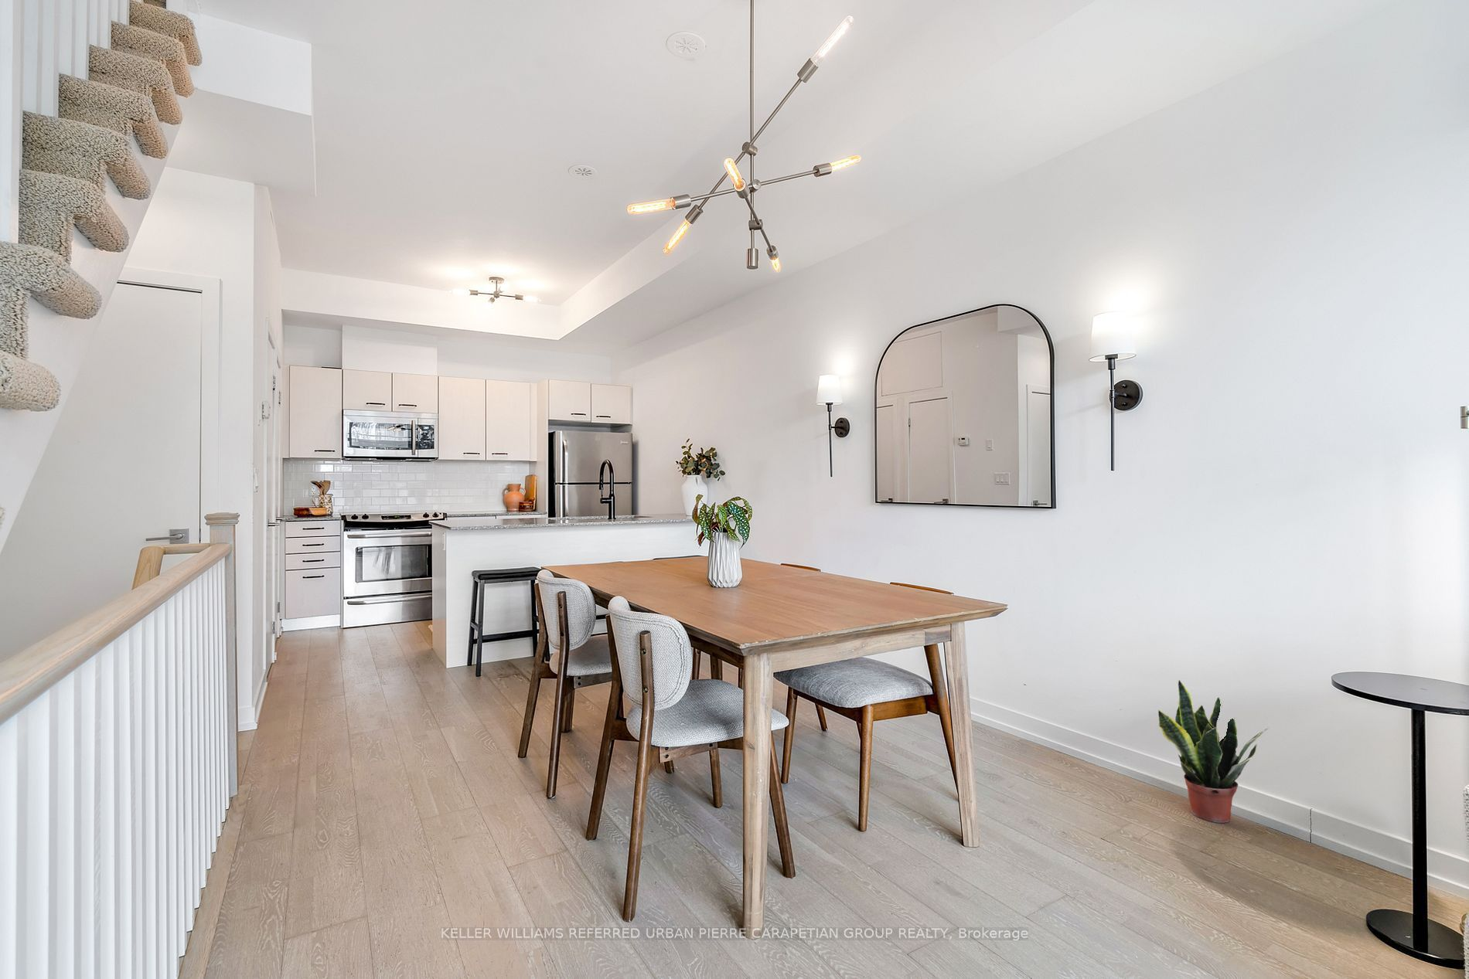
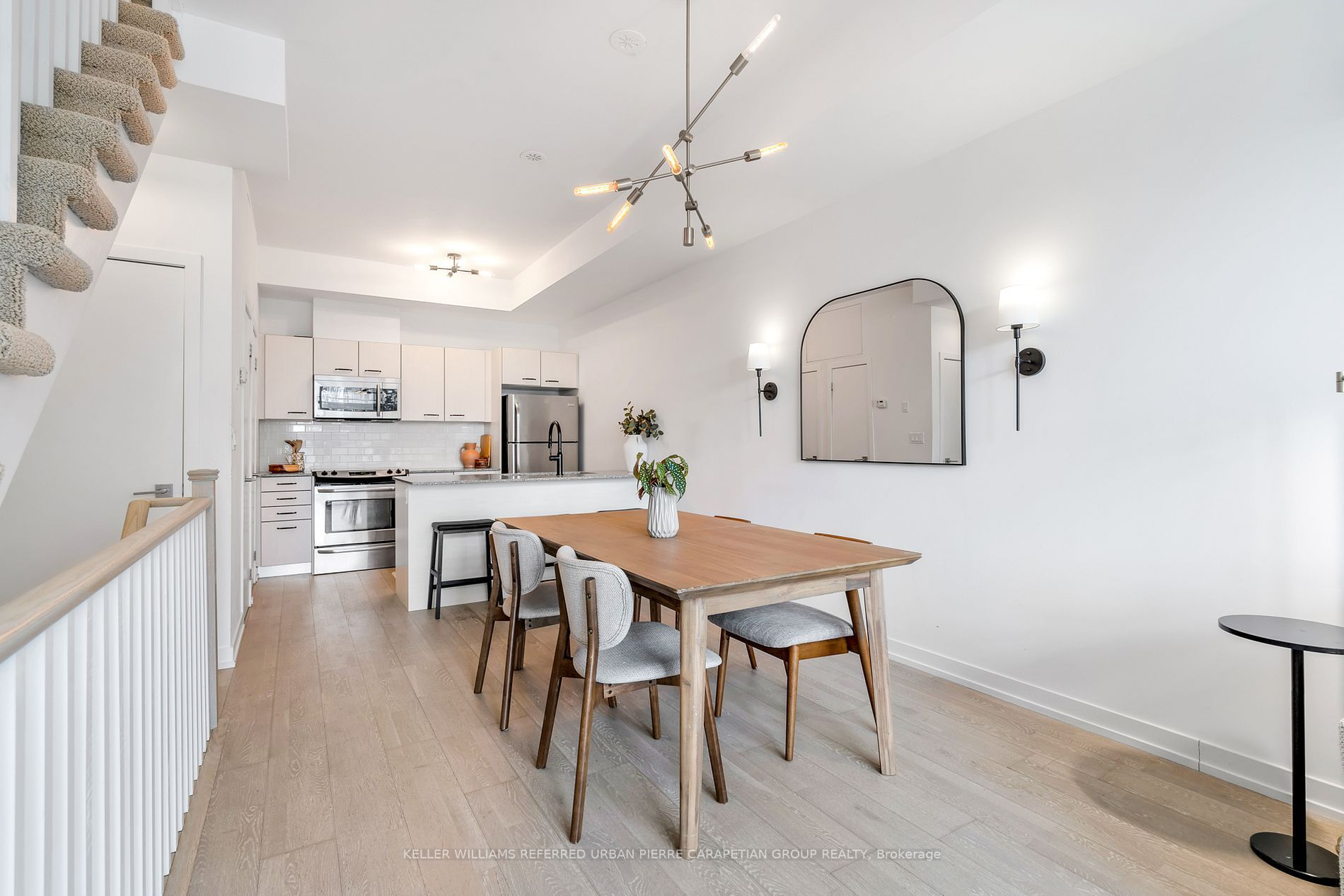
- potted plant [1157,680,1269,824]
